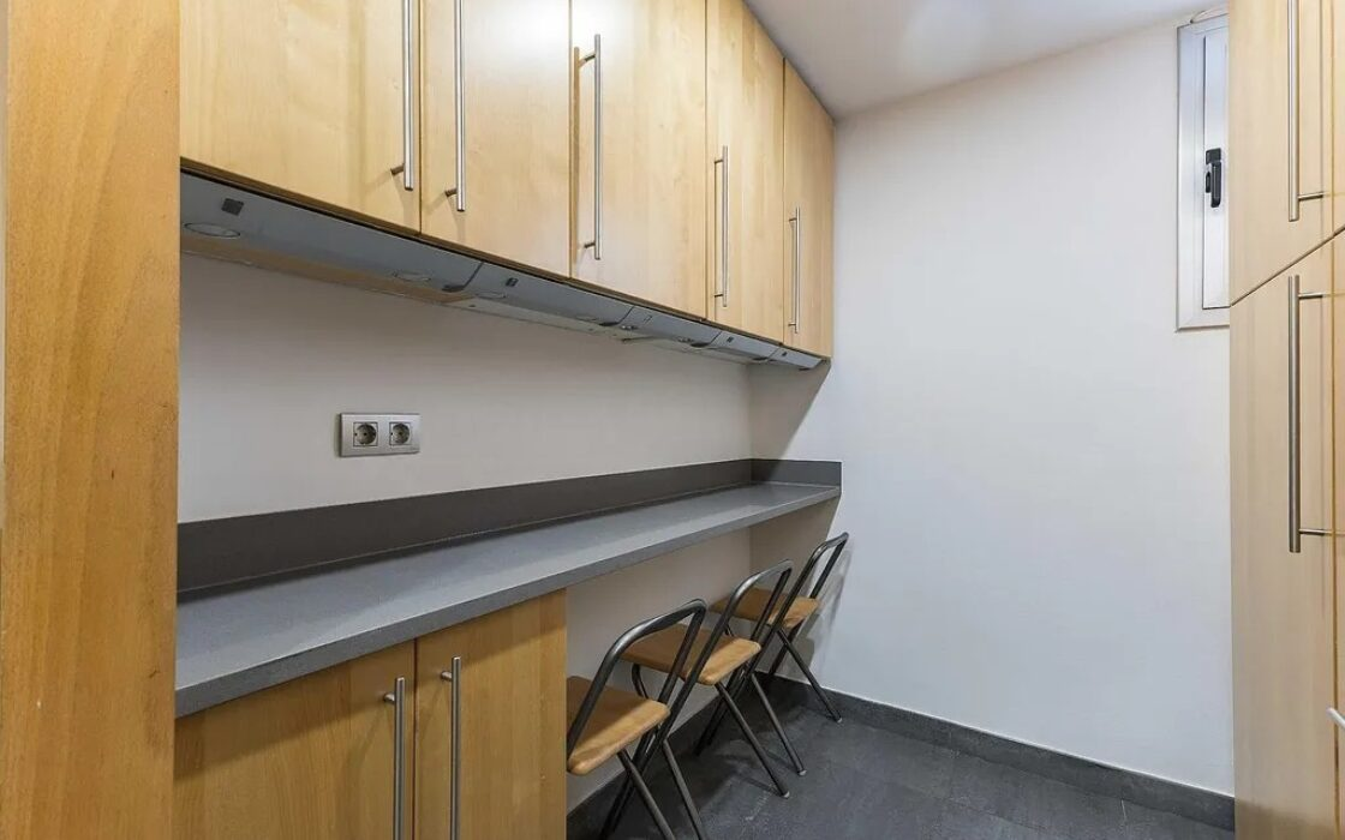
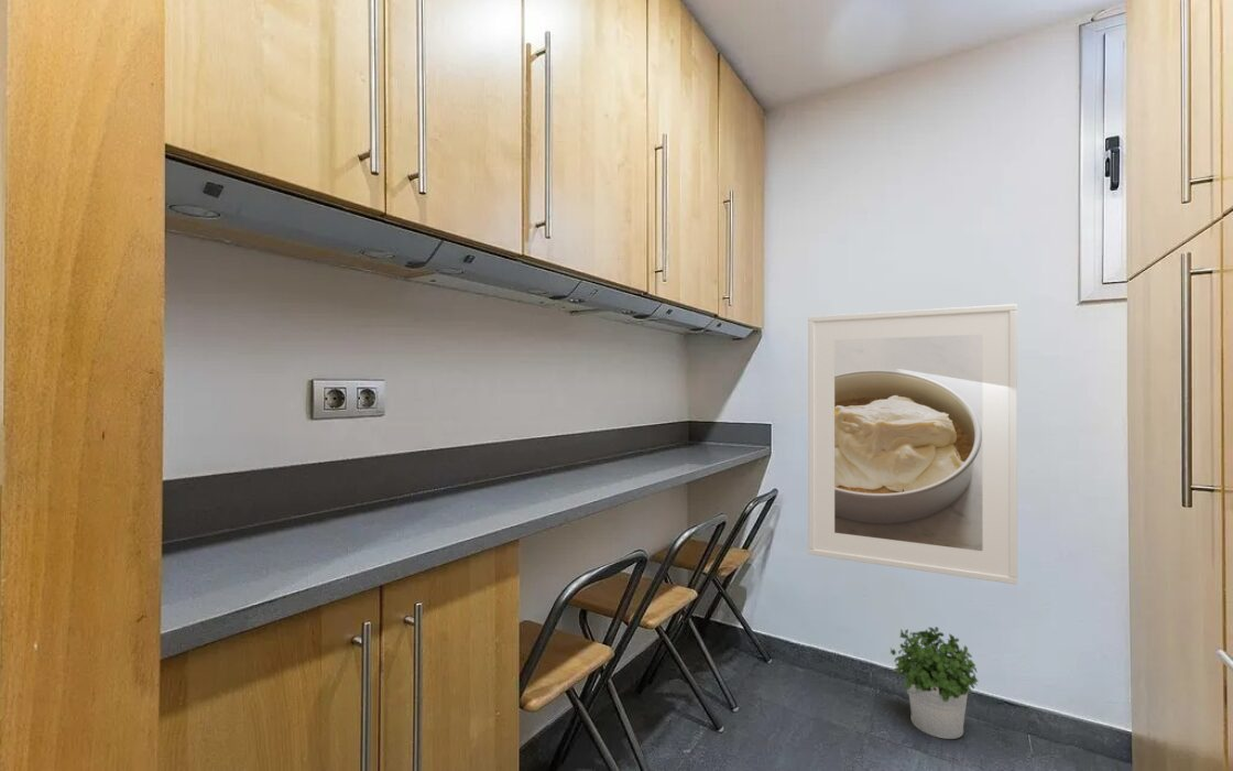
+ potted plant [890,626,980,740]
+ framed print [807,303,1018,586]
